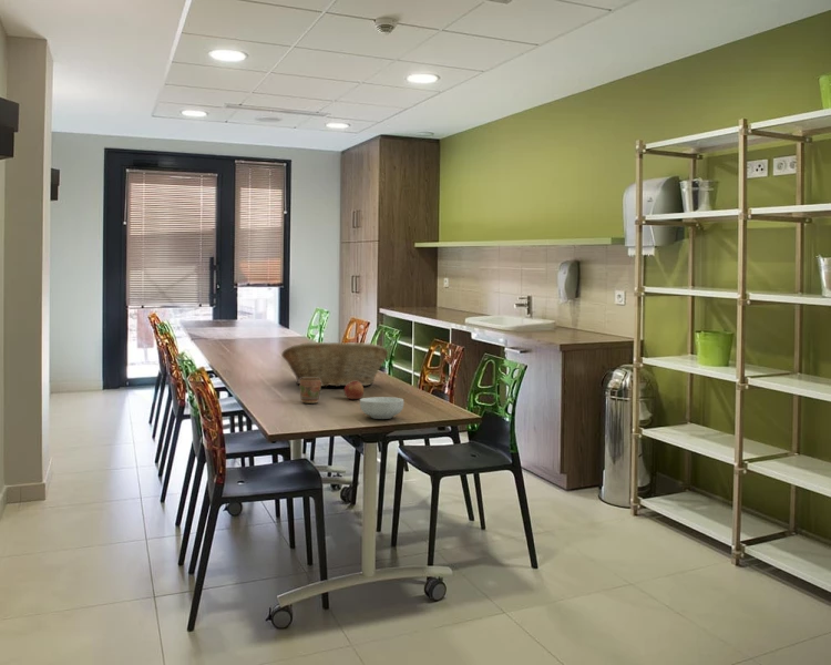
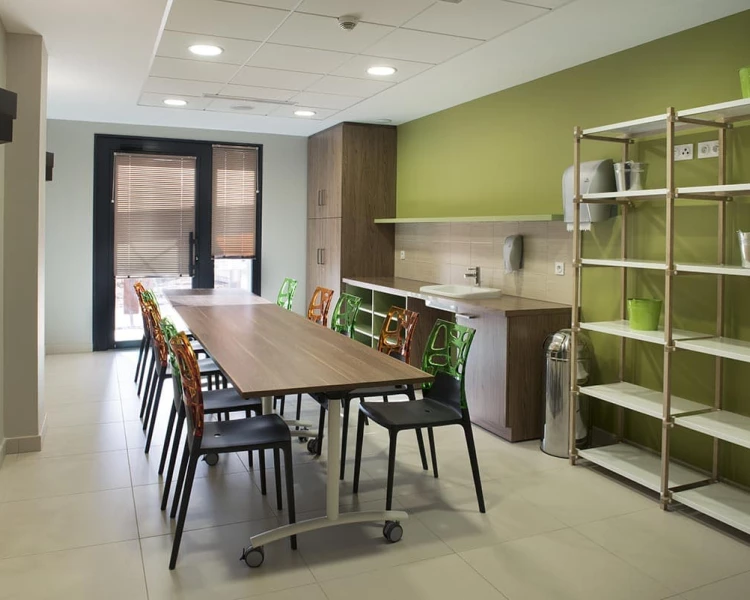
- mug [298,378,322,405]
- apple [343,381,365,400]
- cereal bowl [359,396,404,420]
- fruit basket [280,341,389,388]
